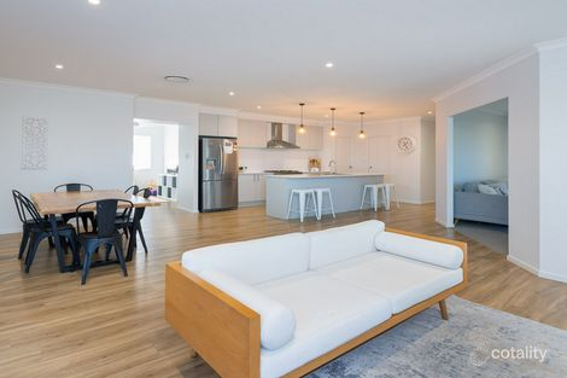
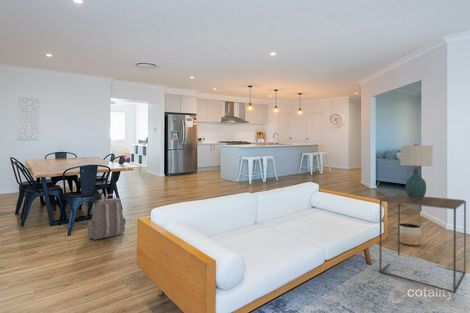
+ backpack [86,193,126,240]
+ side table [379,193,467,294]
+ planter [400,222,422,247]
+ table lamp [399,143,433,199]
